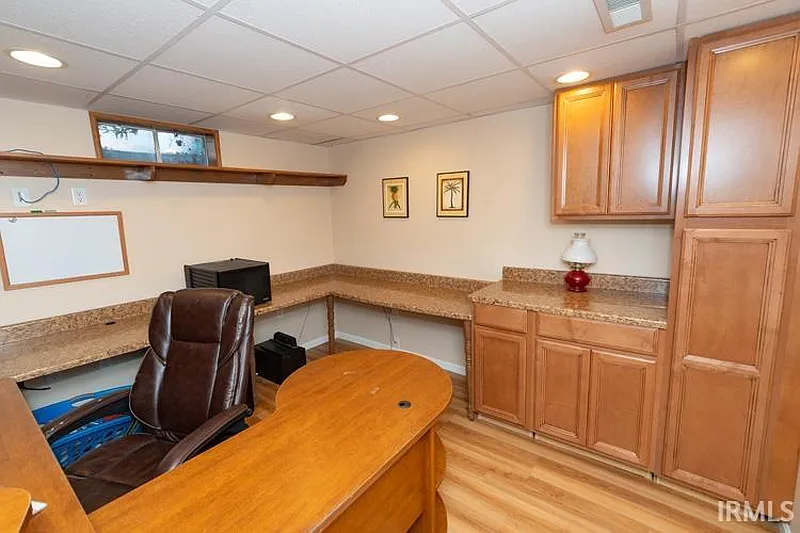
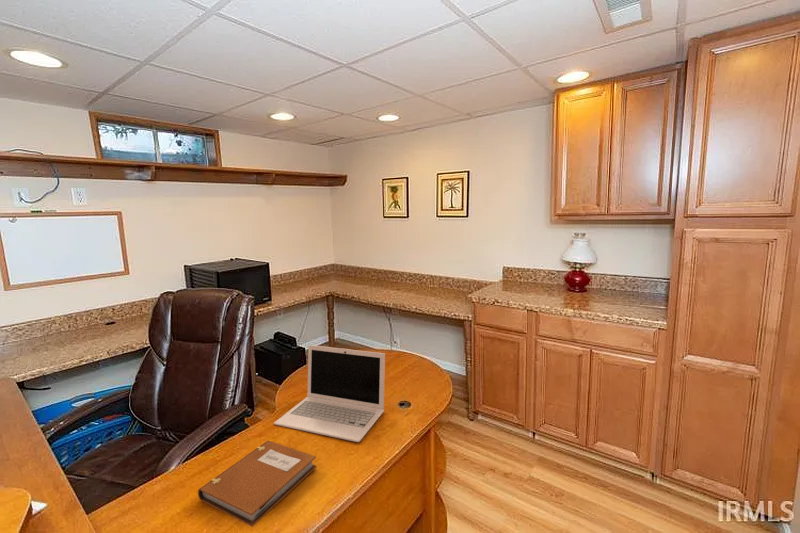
+ laptop [273,344,386,443]
+ notebook [197,440,317,528]
